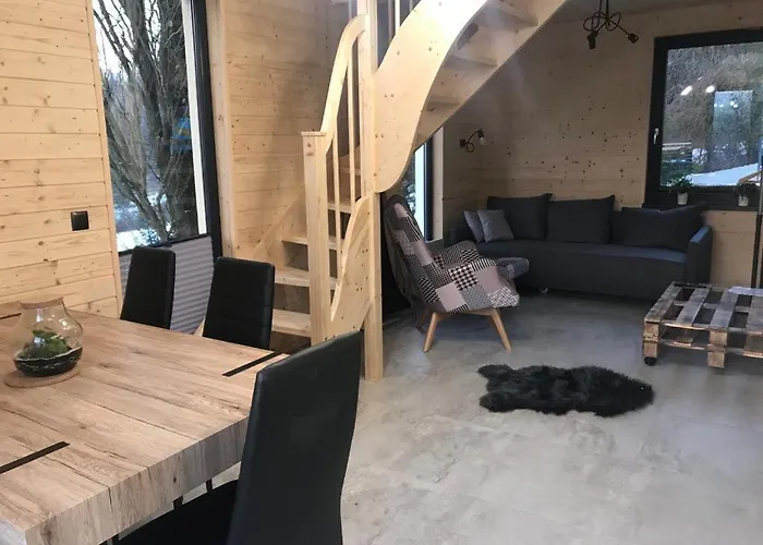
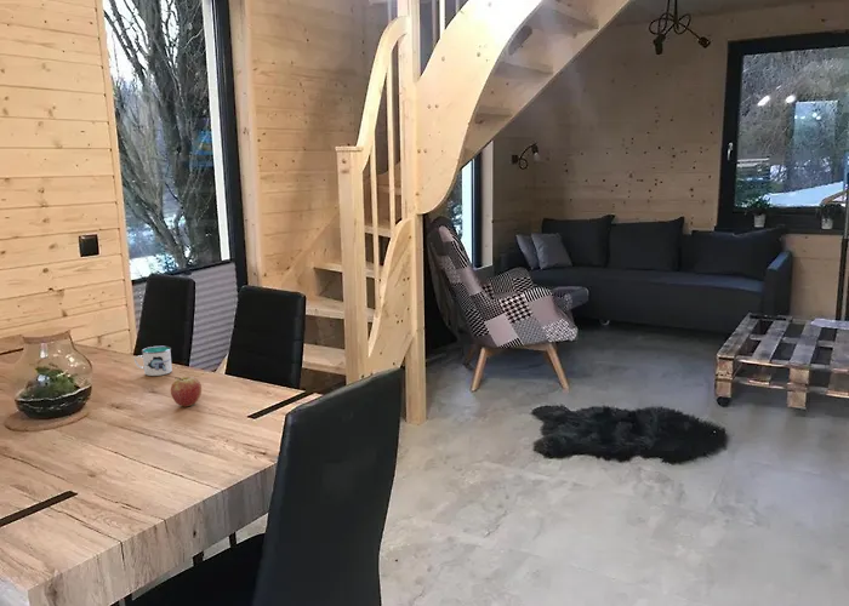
+ mug [133,345,173,377]
+ fruit [170,376,203,407]
